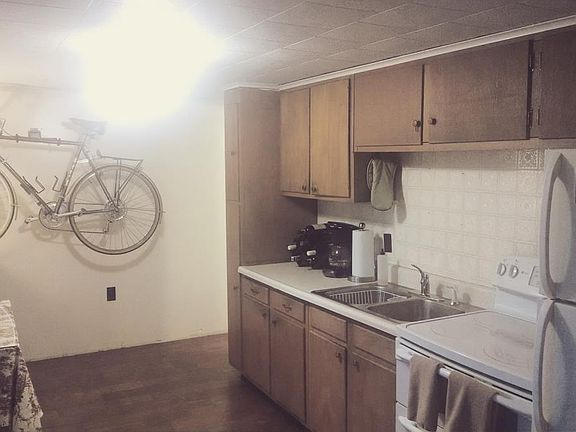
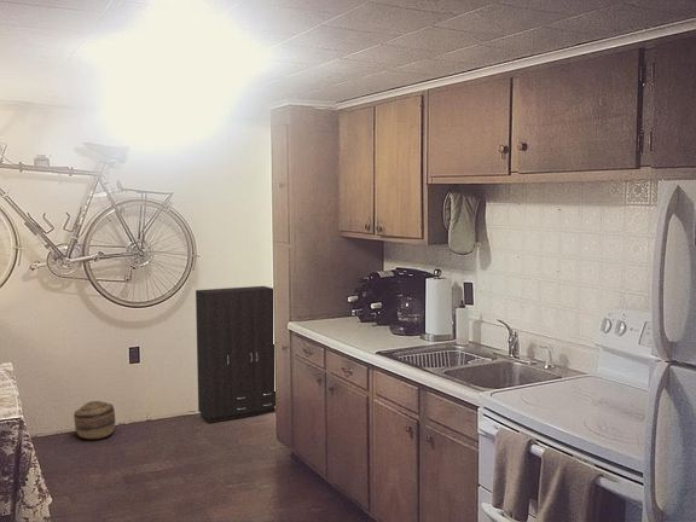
+ cabinet [195,285,277,424]
+ basket [72,400,116,440]
